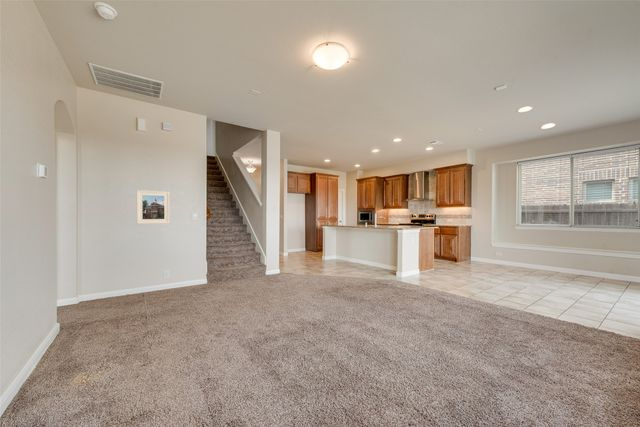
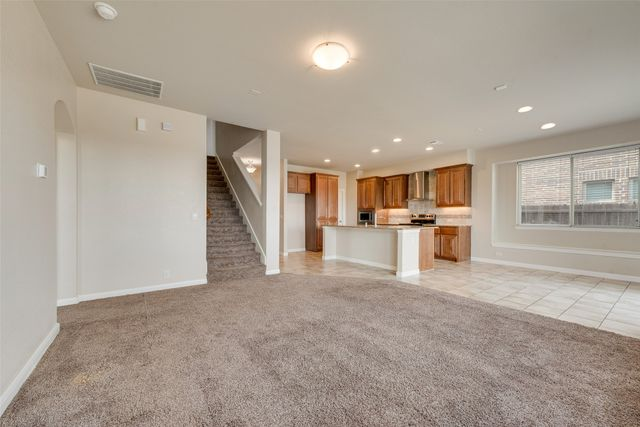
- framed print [136,189,171,225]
